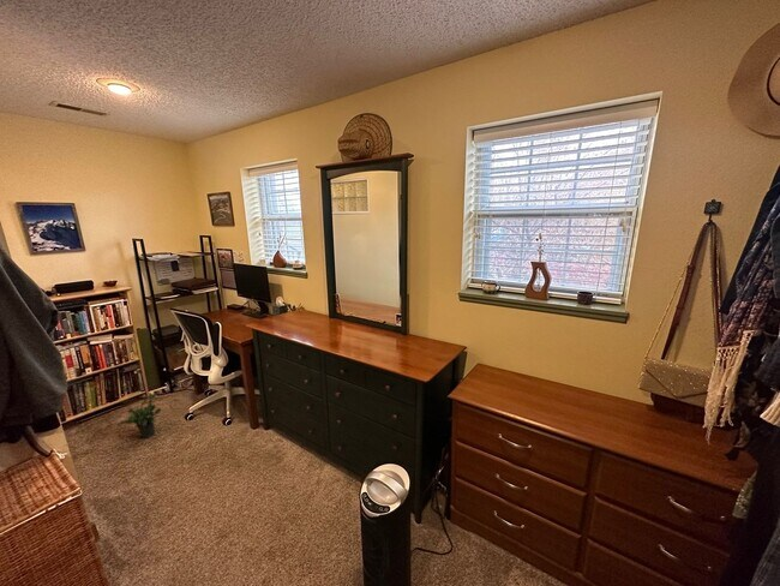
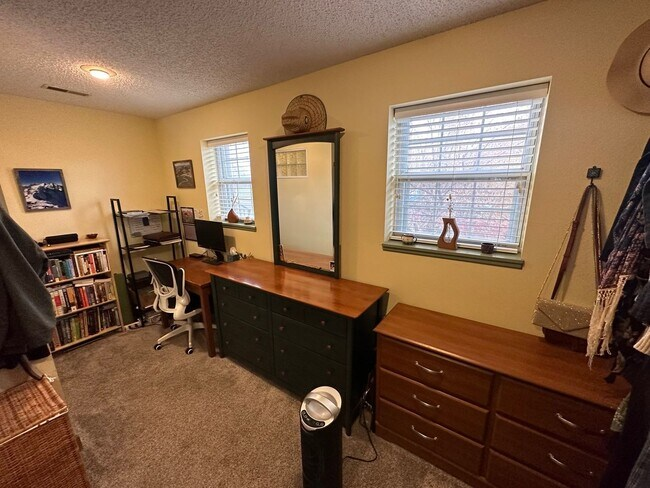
- potted plant [116,389,162,440]
